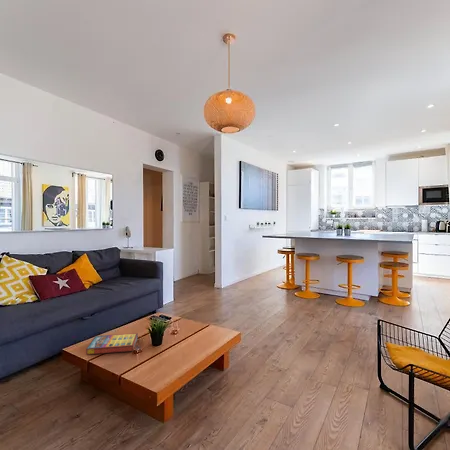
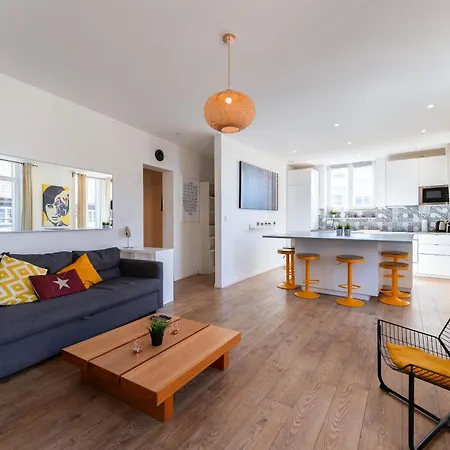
- game compilation box [85,332,139,356]
